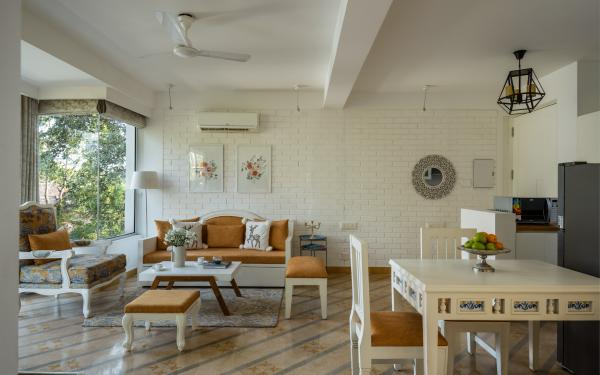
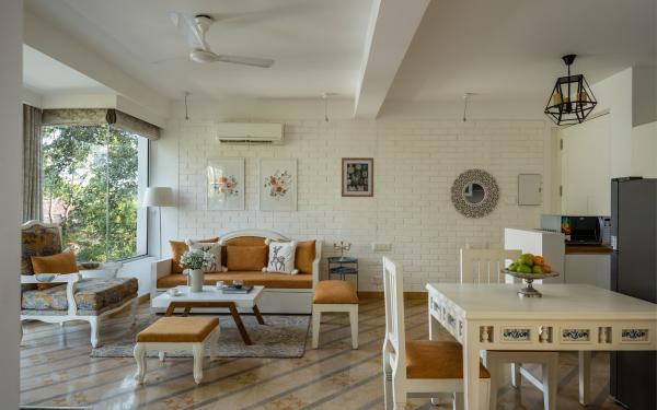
+ wall art [341,156,374,198]
